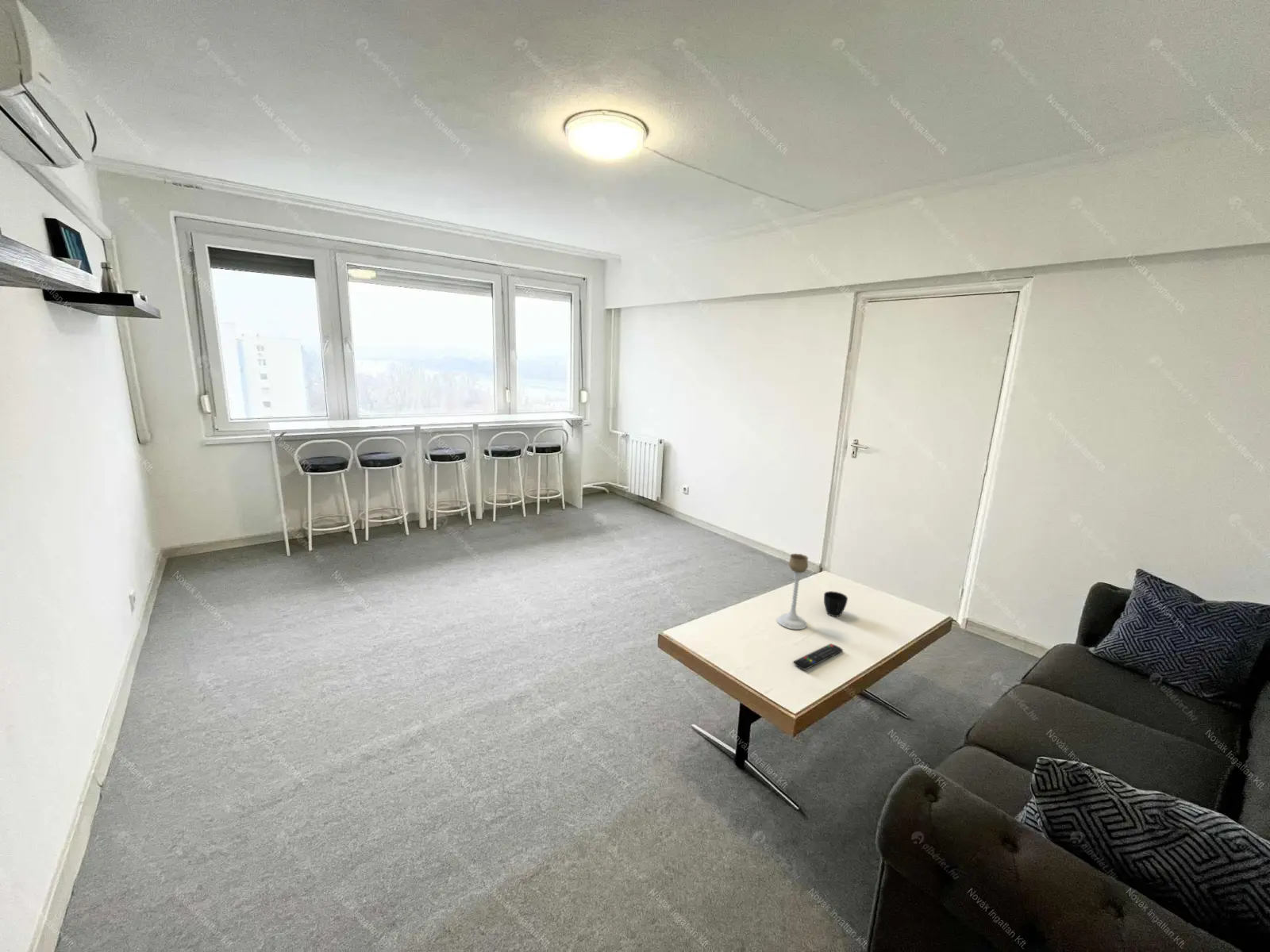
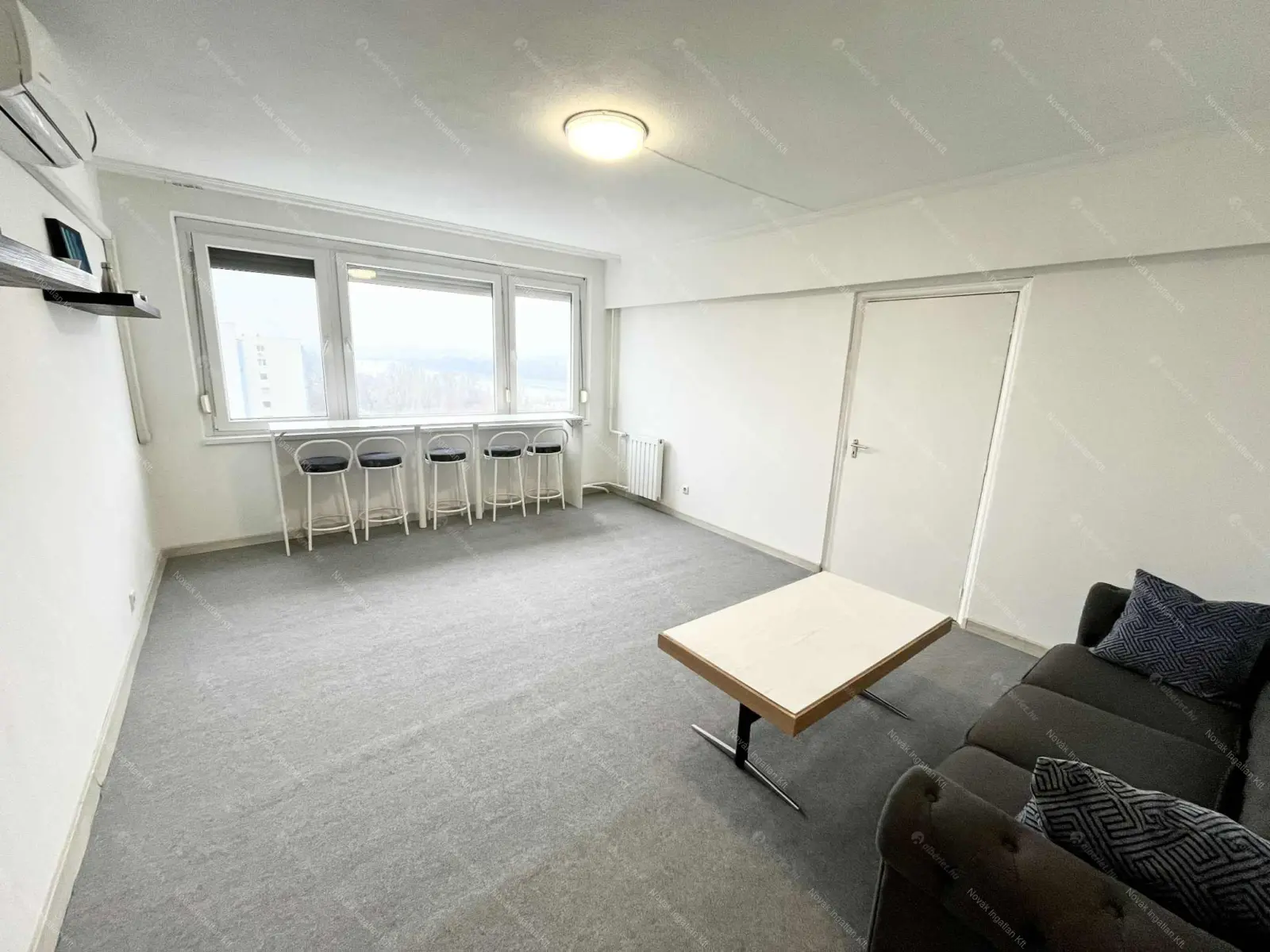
- cup [823,590,849,617]
- remote control [793,643,844,670]
- candle holder [776,553,809,631]
